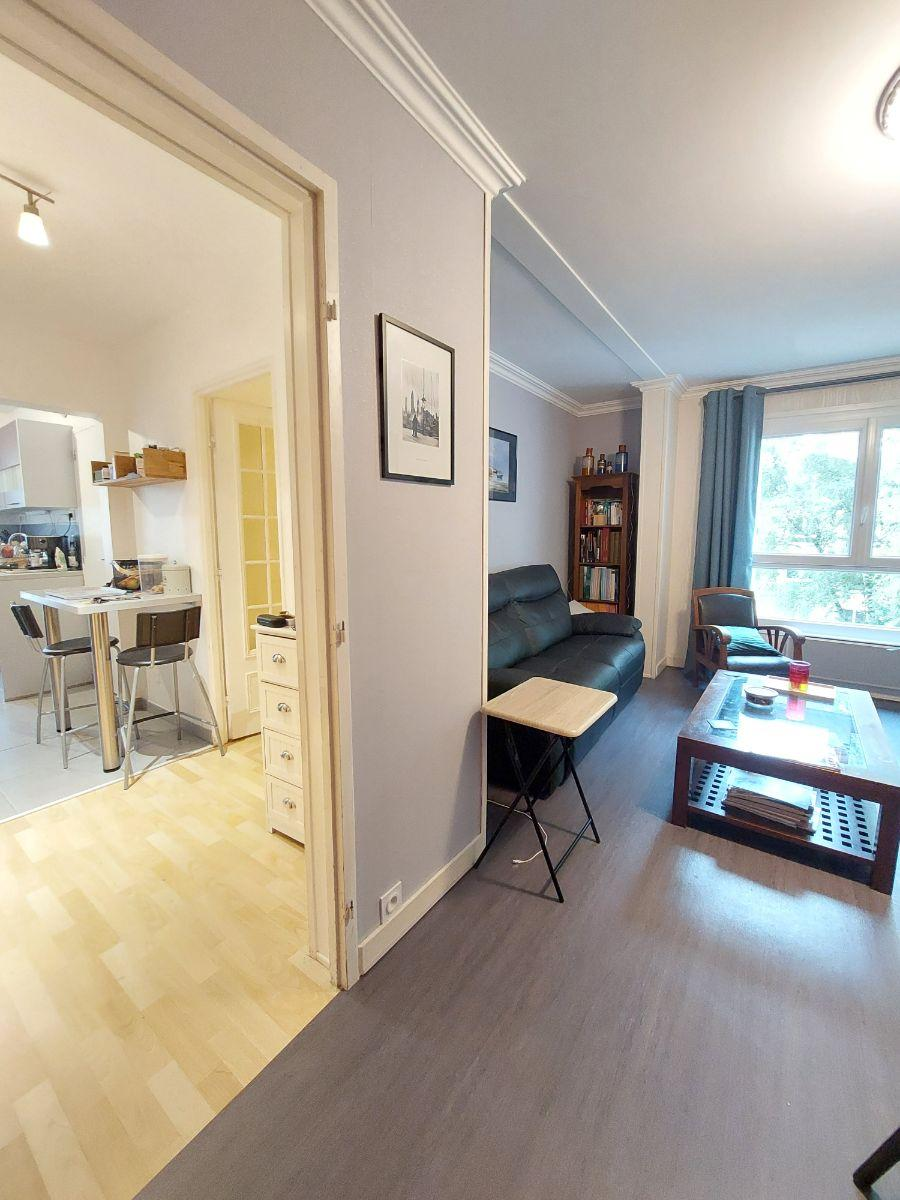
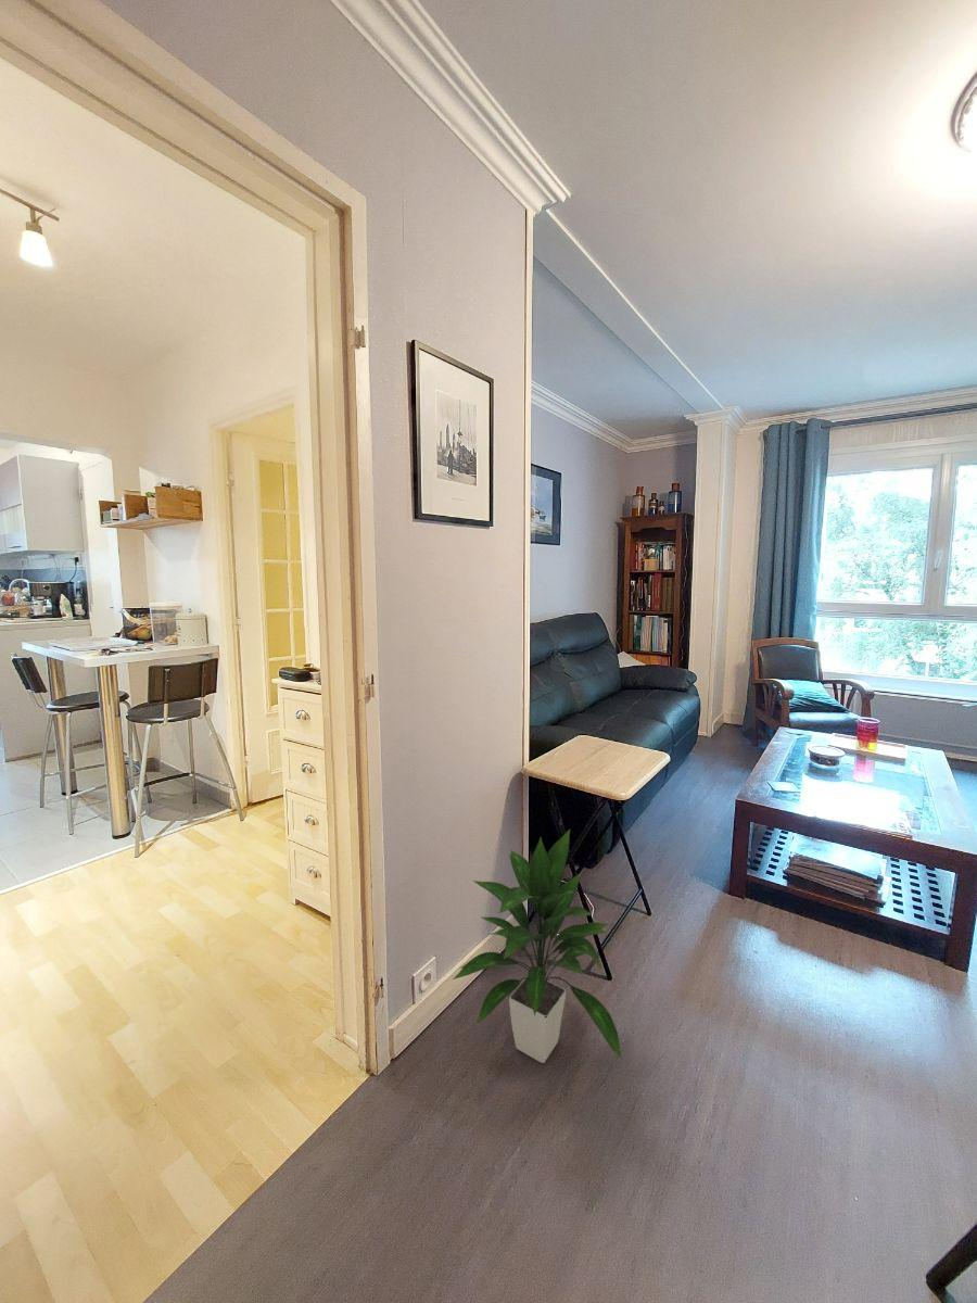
+ indoor plant [452,828,623,1064]
